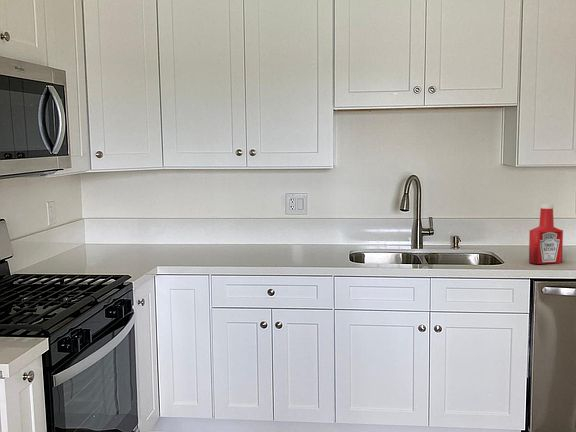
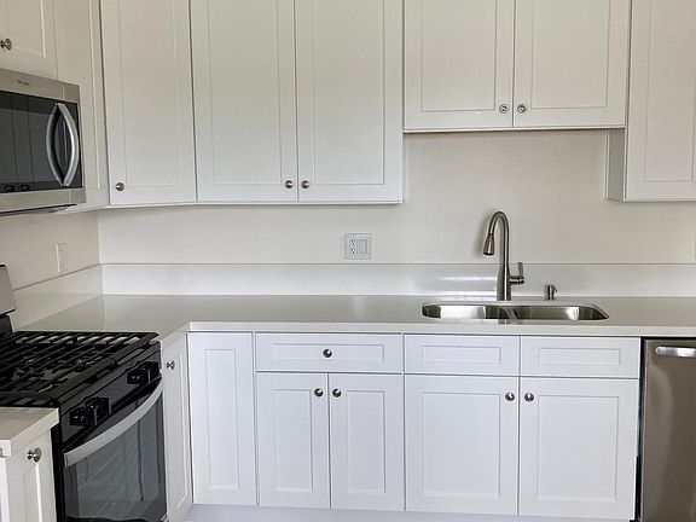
- soap bottle [528,203,564,265]
